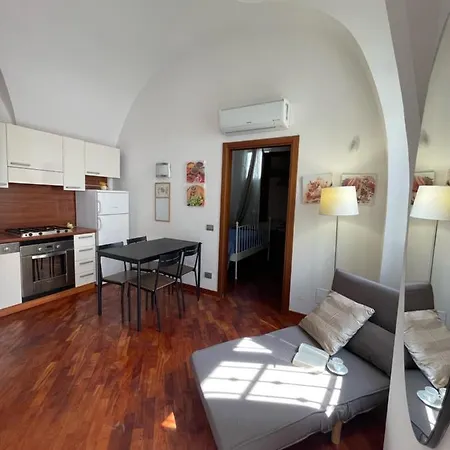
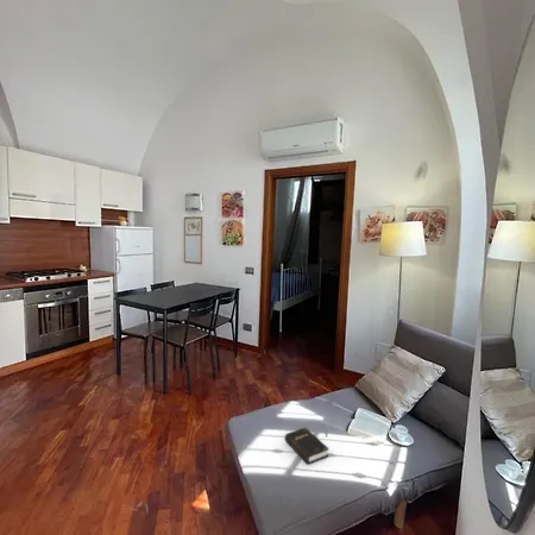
+ hardback book [284,427,329,466]
